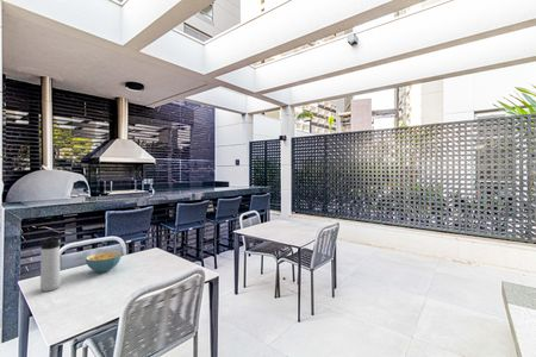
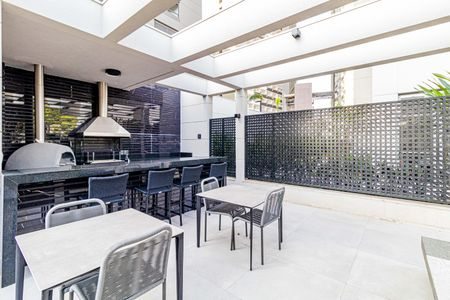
- thermos bottle [39,233,63,293]
- cereal bowl [85,250,123,274]
